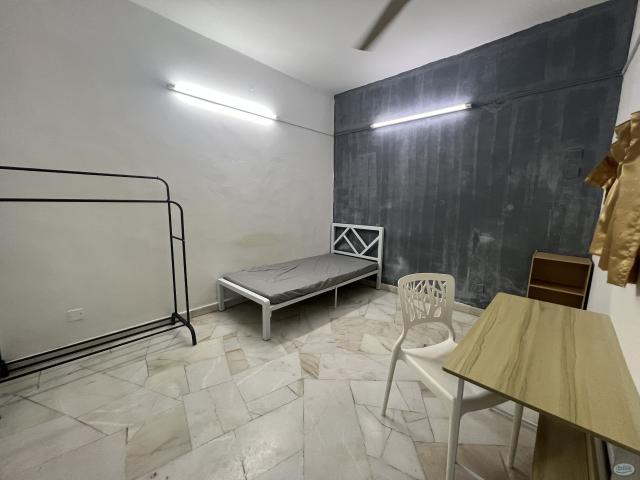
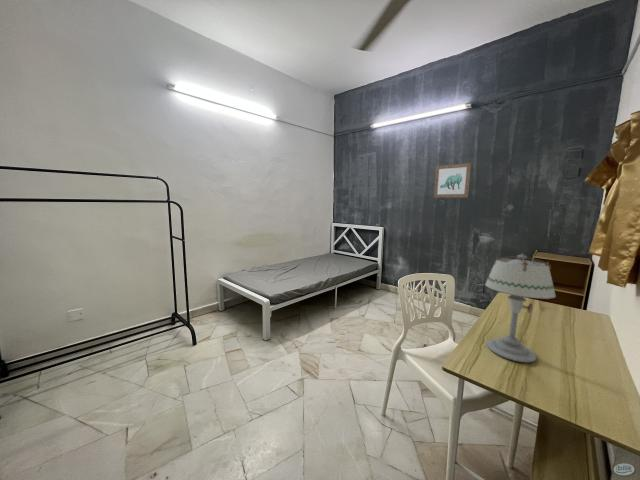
+ table lamp [484,253,557,363]
+ wall art [433,162,472,199]
